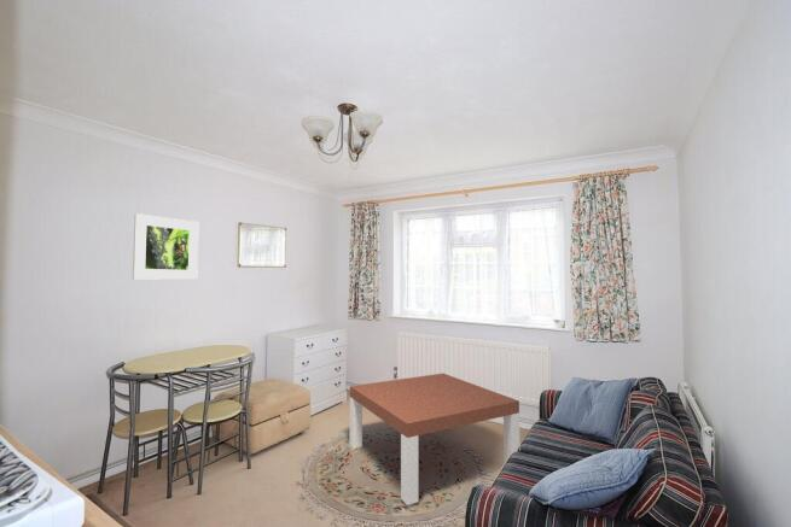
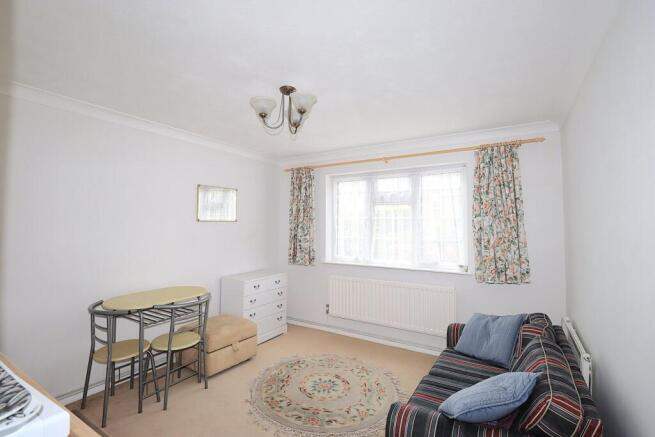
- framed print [132,212,199,281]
- coffee table [348,373,520,506]
